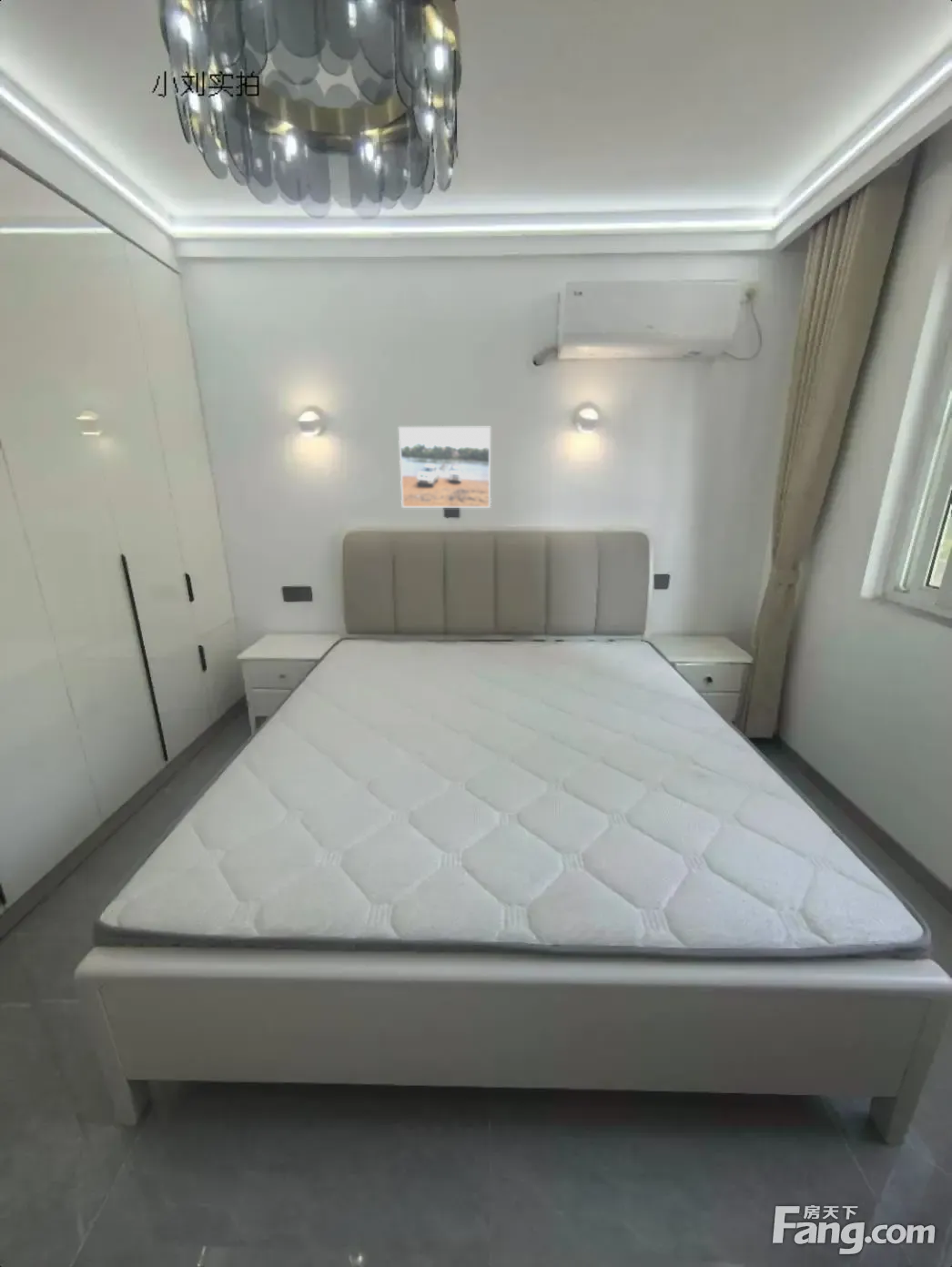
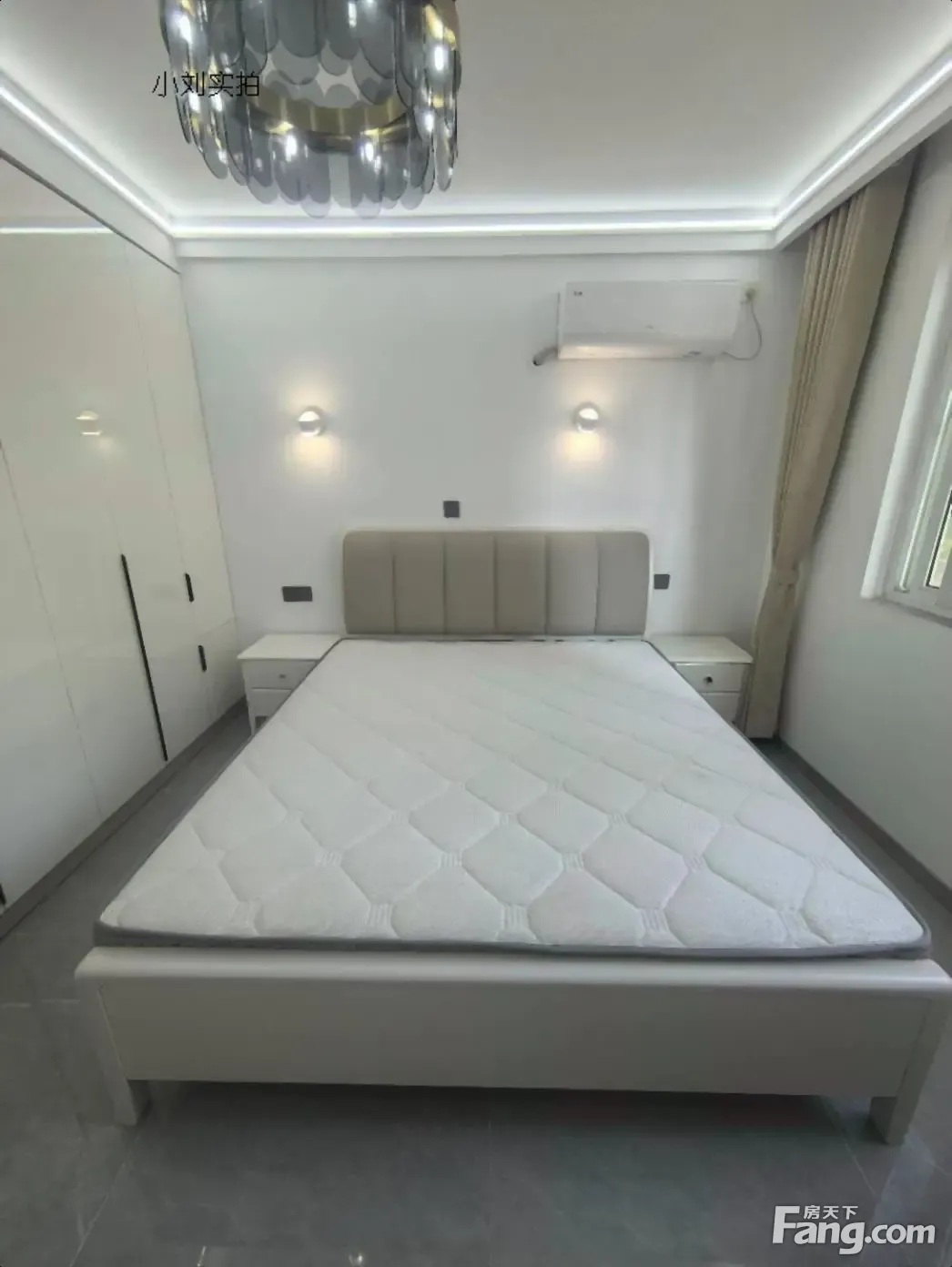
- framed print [398,426,491,509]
